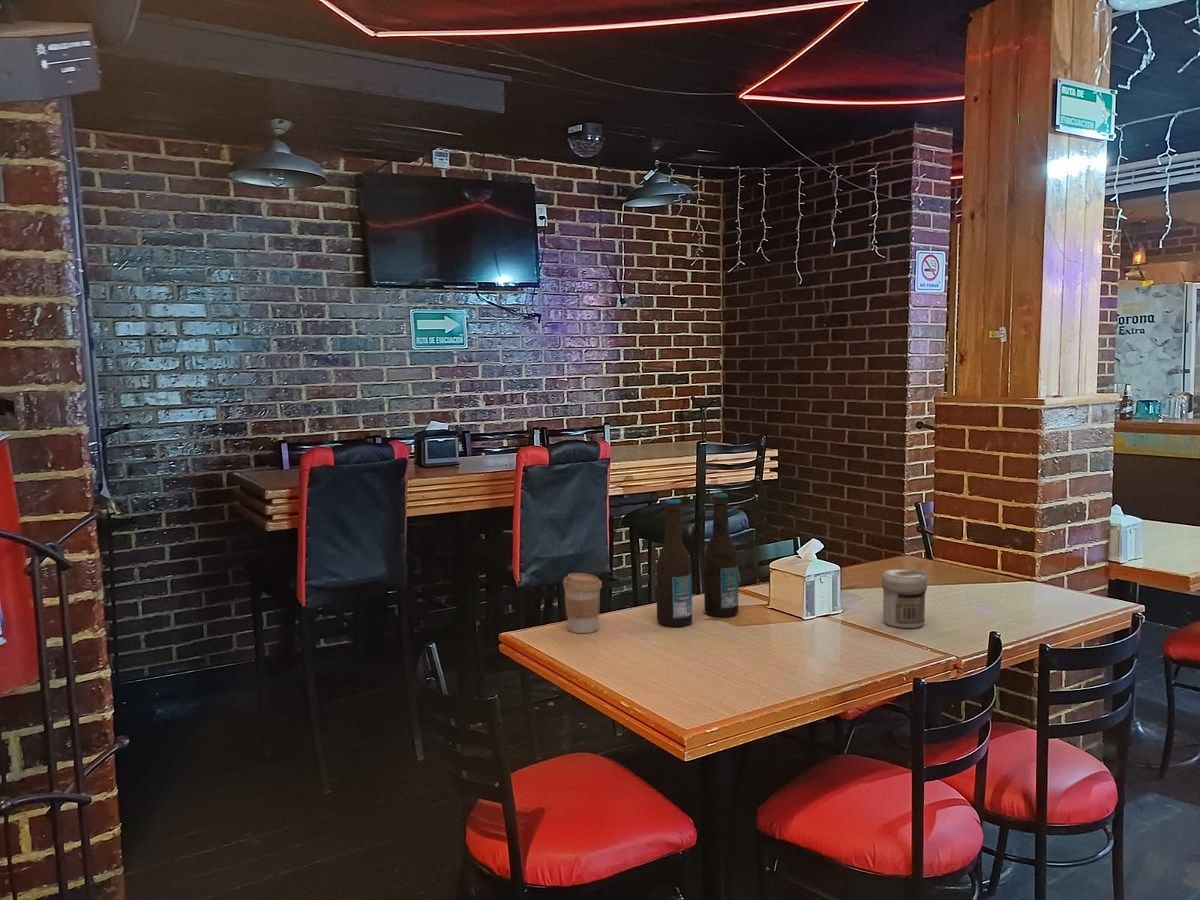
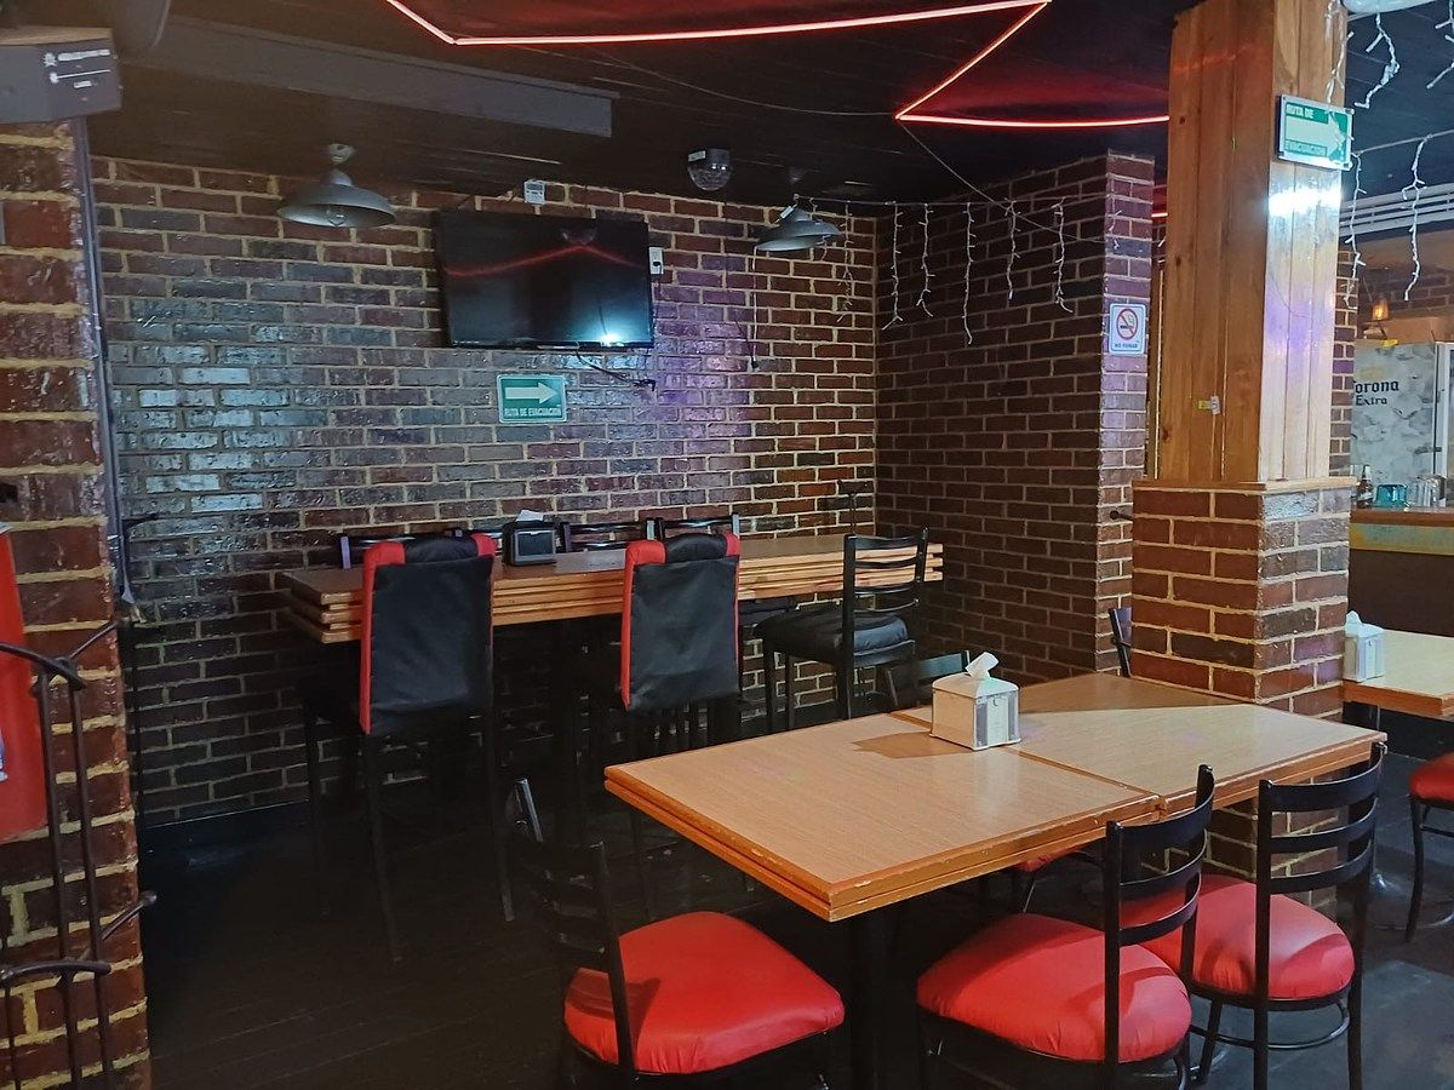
- jar [880,568,928,629]
- beer bottle [655,492,739,628]
- coffee cup [562,572,603,634]
